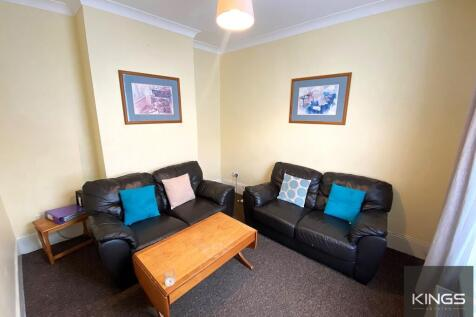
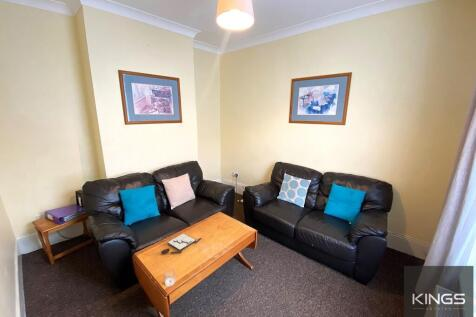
+ board game [160,232,203,255]
